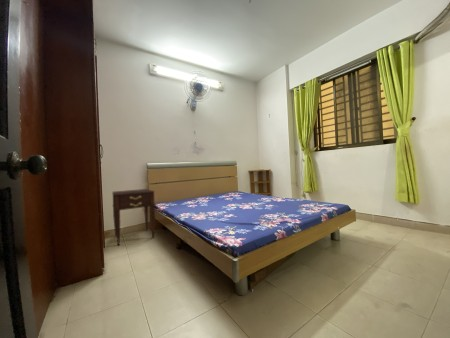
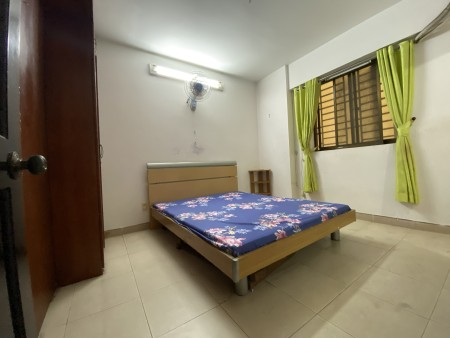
- nightstand [111,188,156,247]
